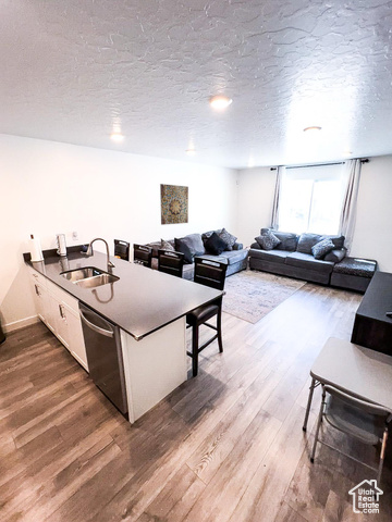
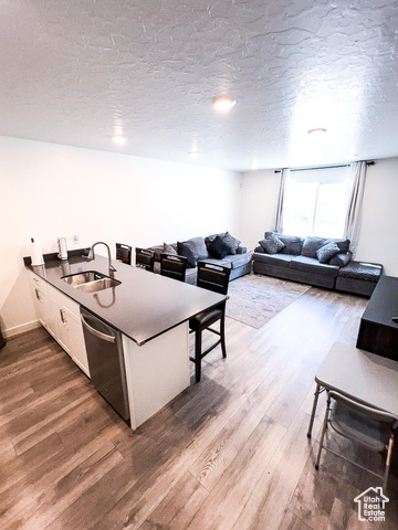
- wall art [159,183,189,226]
